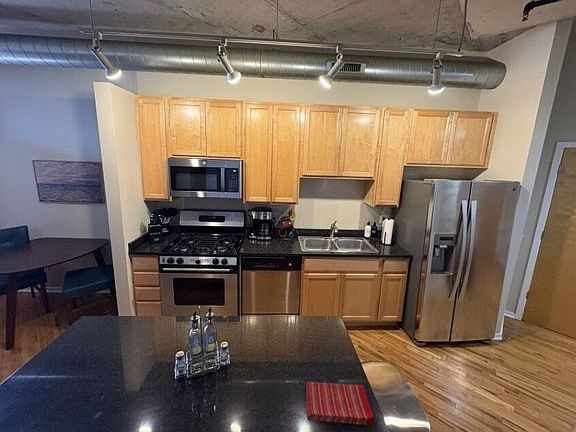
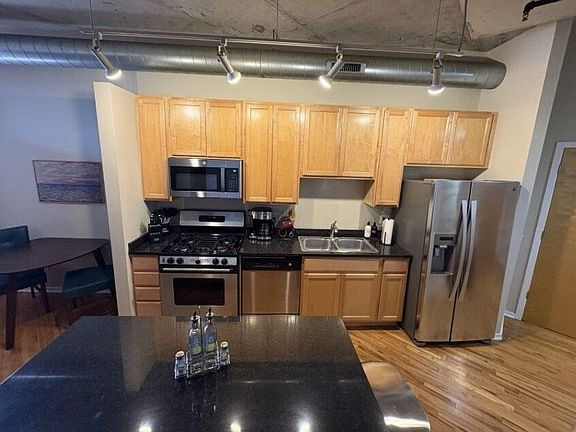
- dish towel [306,381,375,426]
